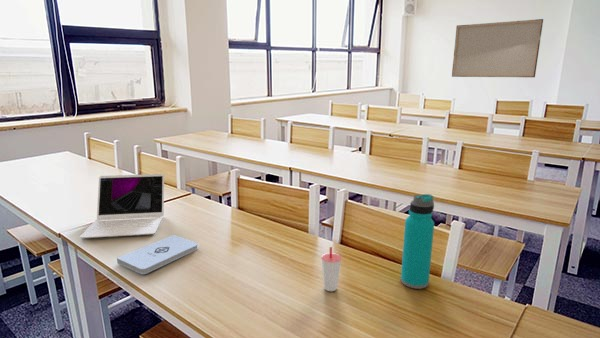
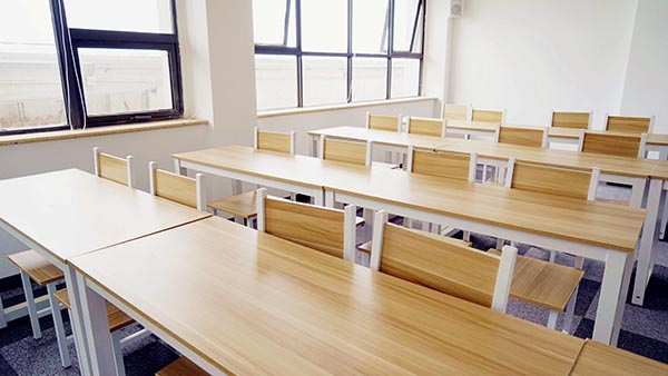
- wall art [451,18,544,78]
- laptop [78,173,165,239]
- water bottle [400,193,435,290]
- cup [320,246,343,292]
- notepad [116,234,199,275]
